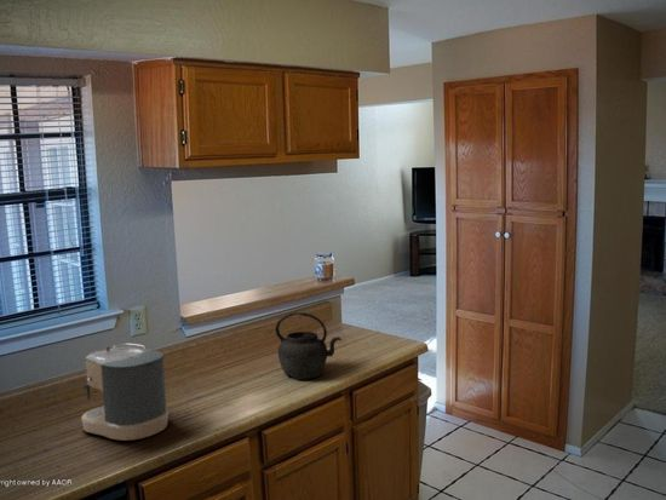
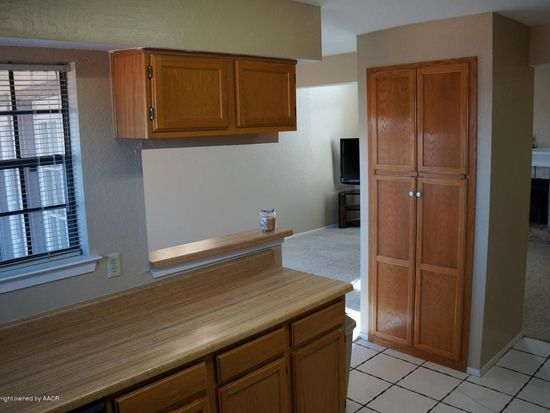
- kettle [274,311,343,380]
- coffee maker [80,343,170,442]
